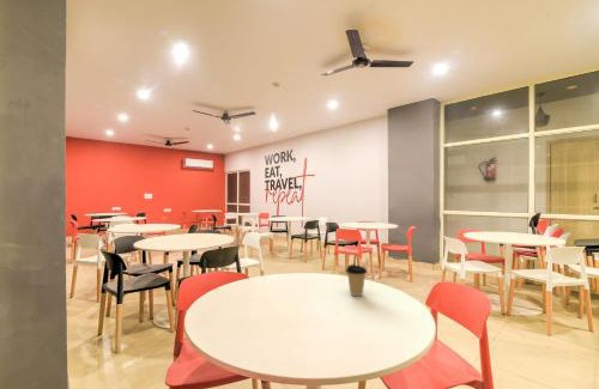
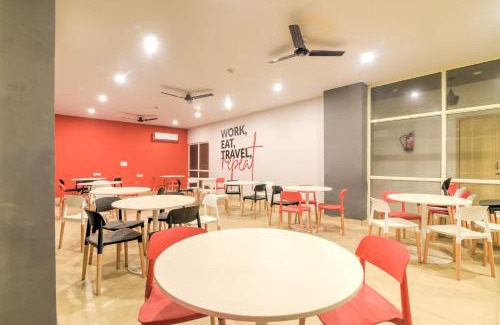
- coffee cup [345,263,368,297]
